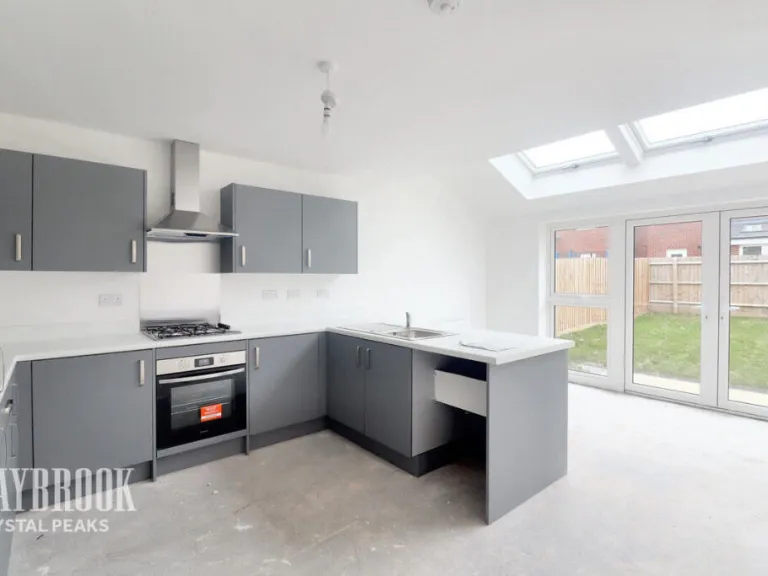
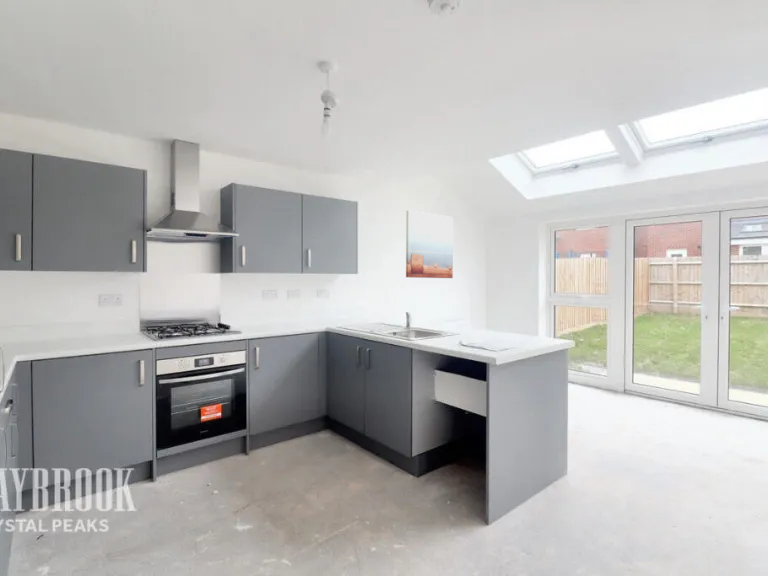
+ wall art [405,209,454,279]
